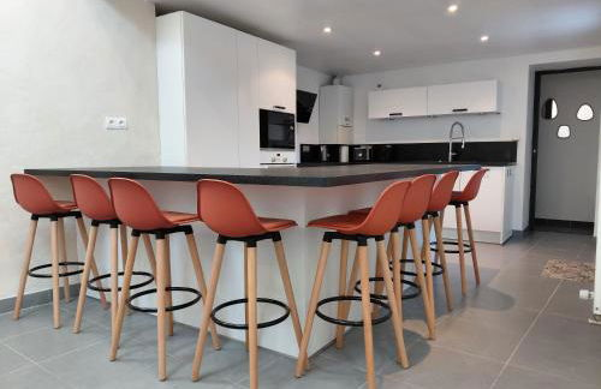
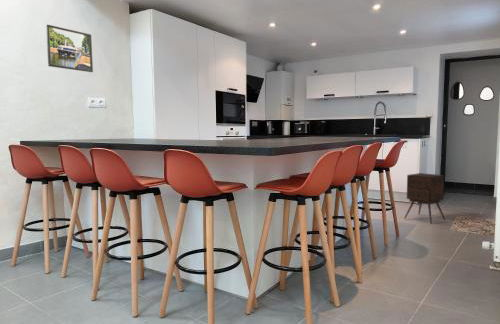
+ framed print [45,24,94,73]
+ side table [403,172,446,225]
